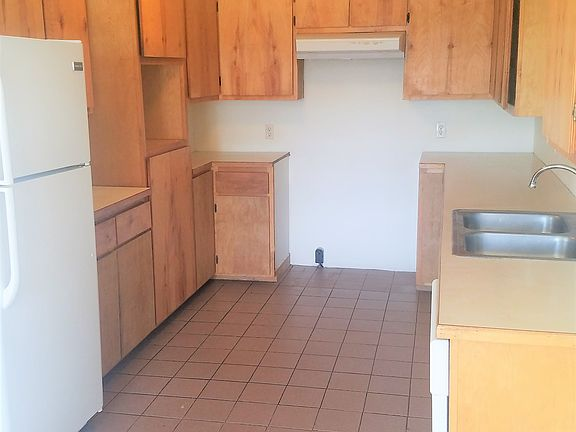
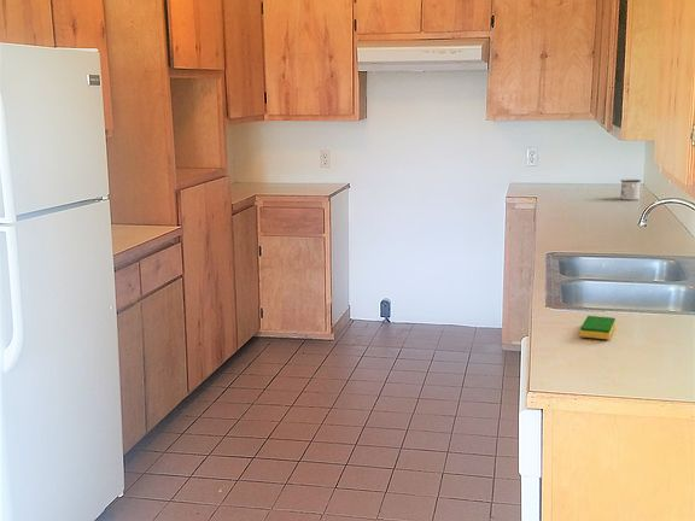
+ mug [620,178,642,201]
+ dish sponge [579,315,617,340]
